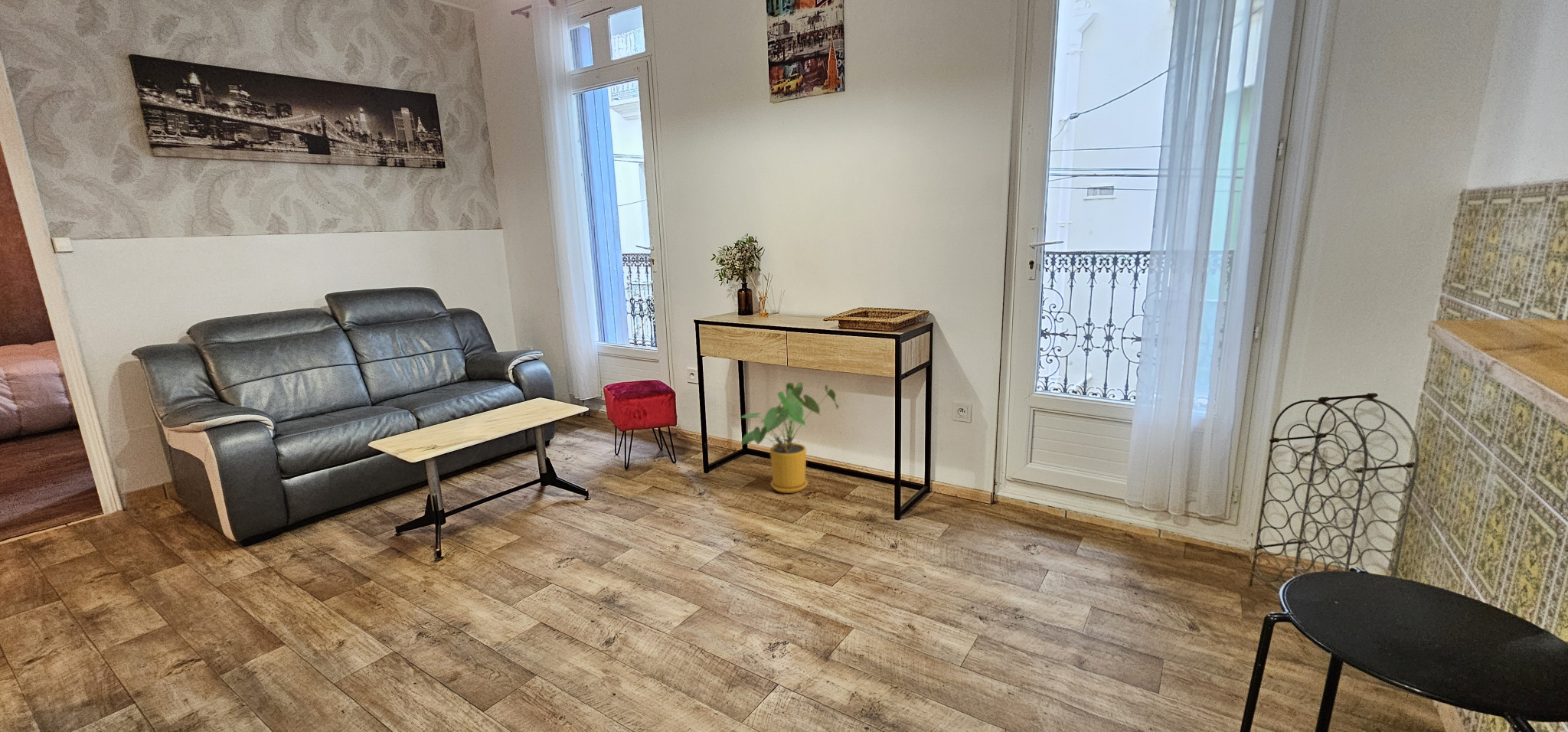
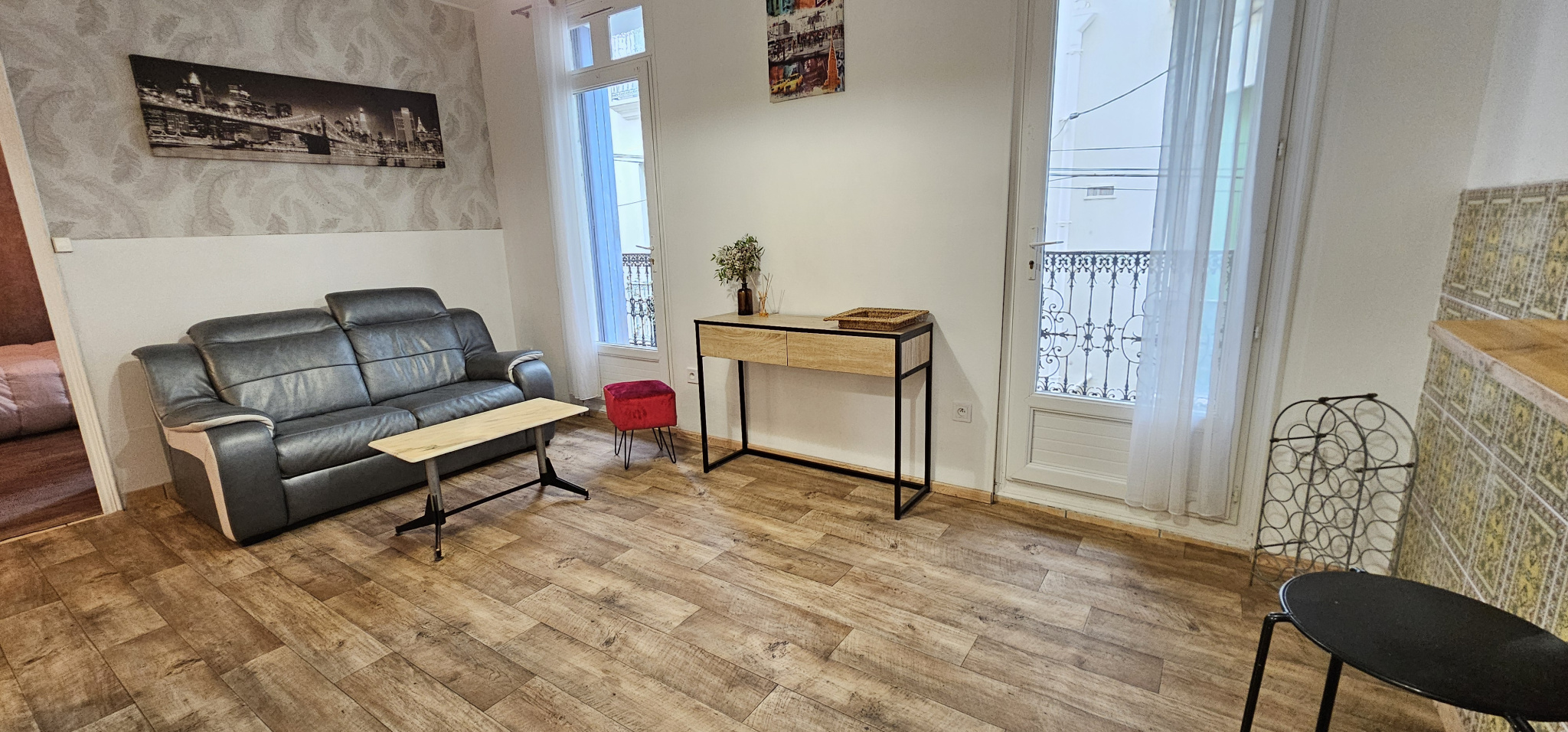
- house plant [739,381,840,494]
